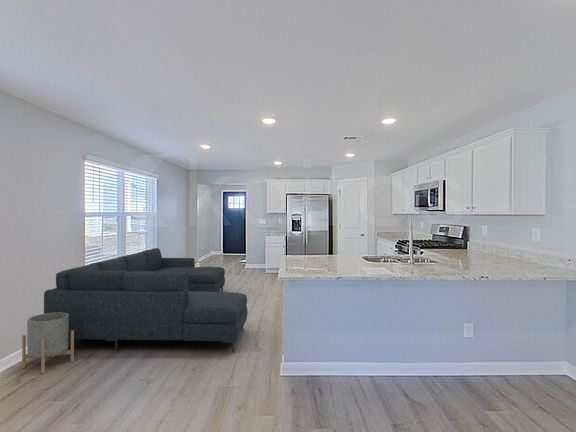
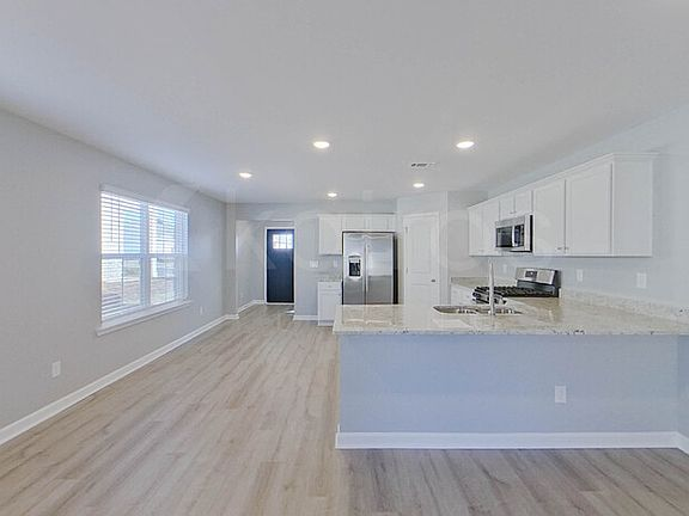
- planter [21,312,75,375]
- sofa [43,247,249,353]
